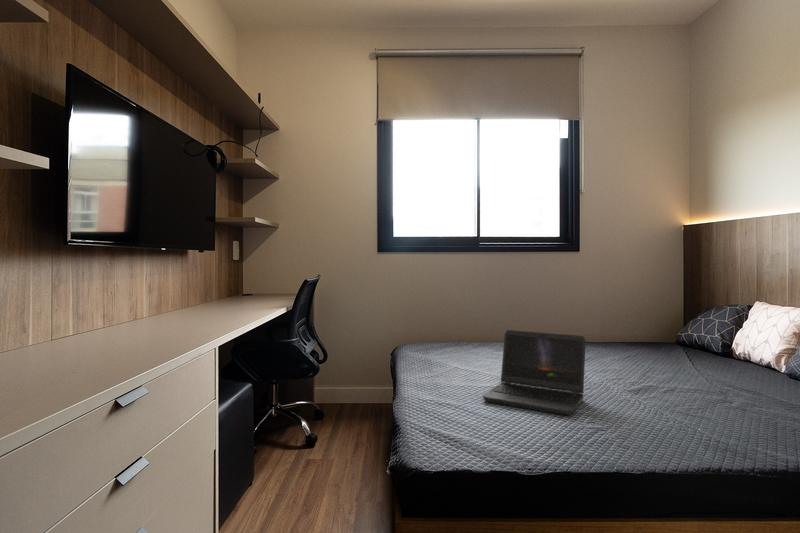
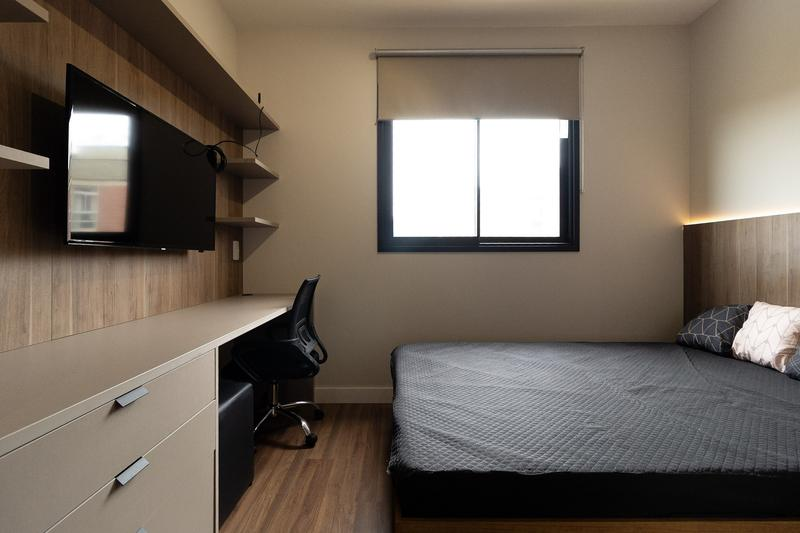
- laptop computer [482,329,587,417]
